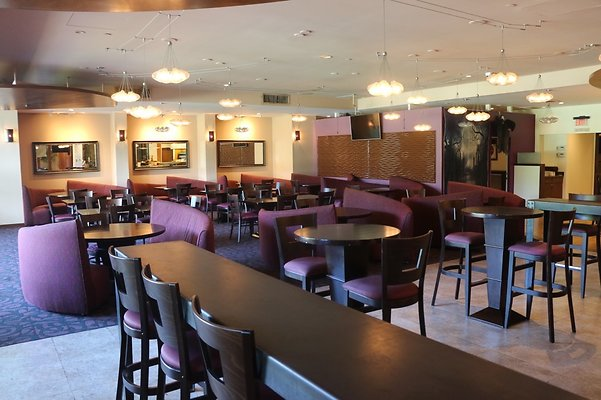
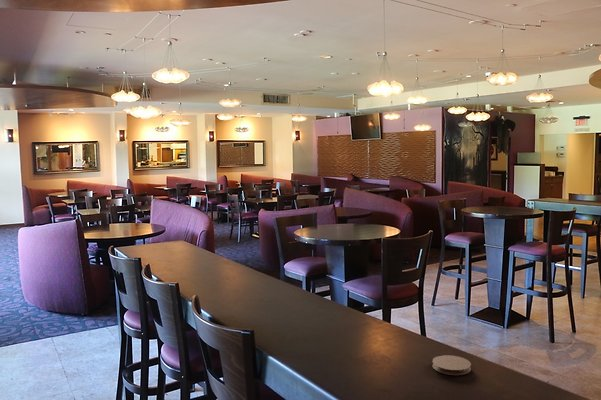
+ coaster [431,354,472,376]
